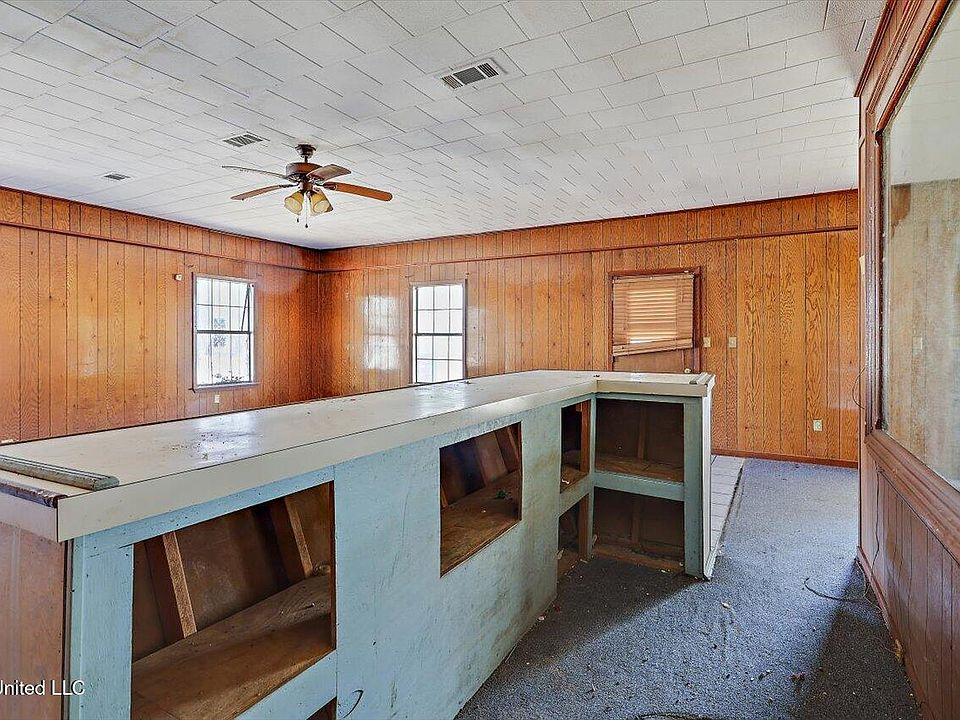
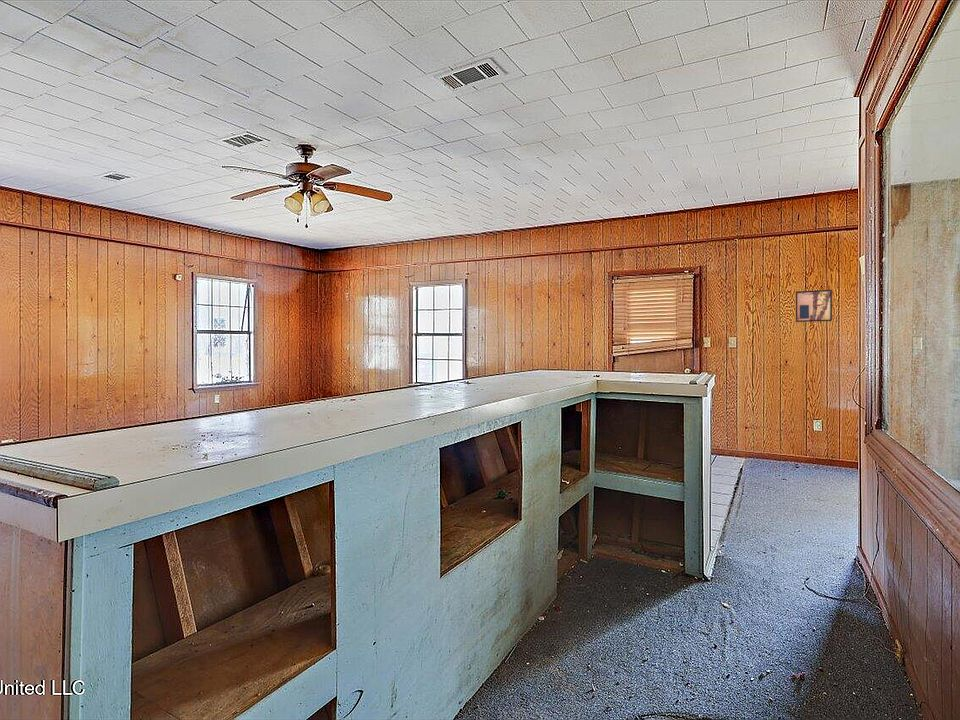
+ wall art [795,289,833,323]
